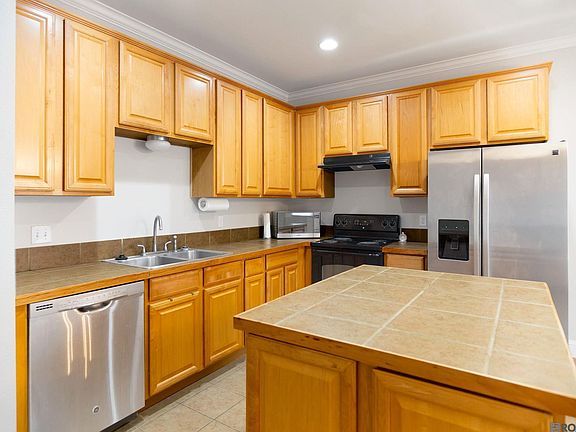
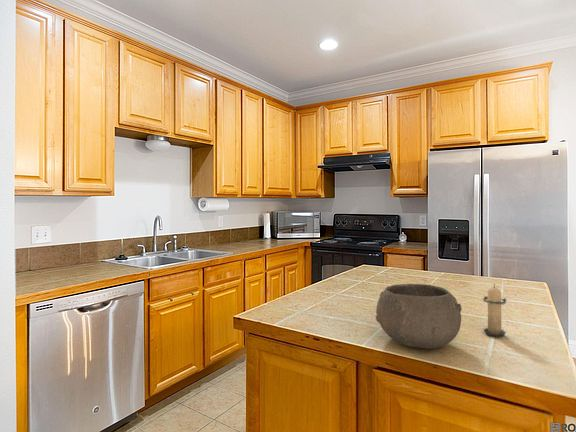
+ bowl [375,283,463,350]
+ candle [482,283,507,337]
